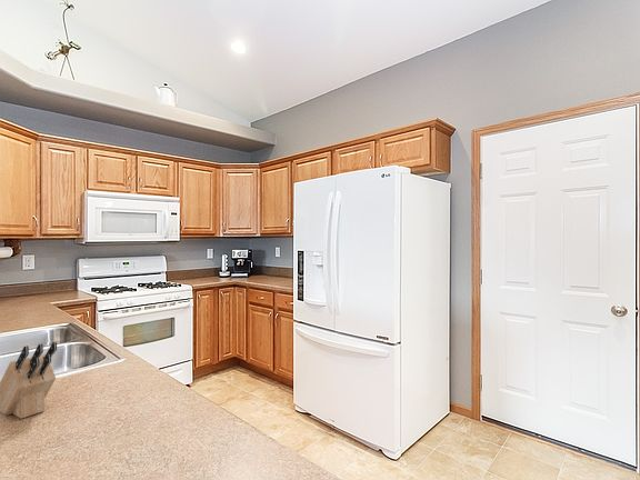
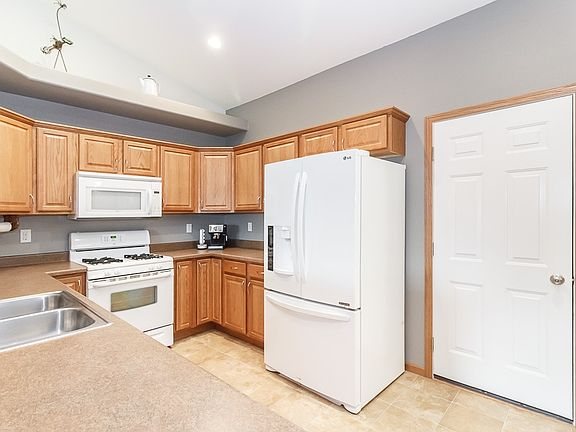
- knife block [0,341,58,420]
